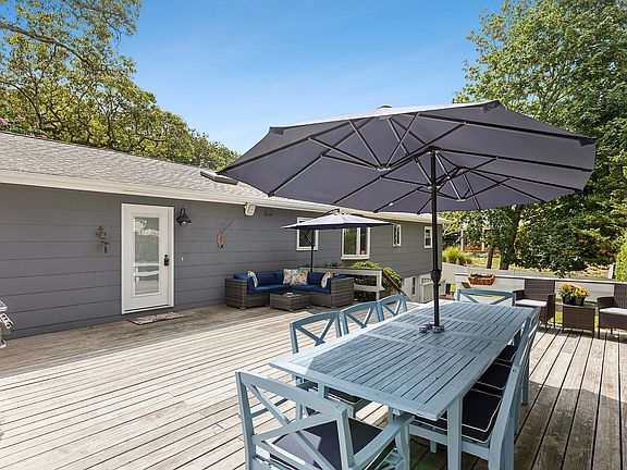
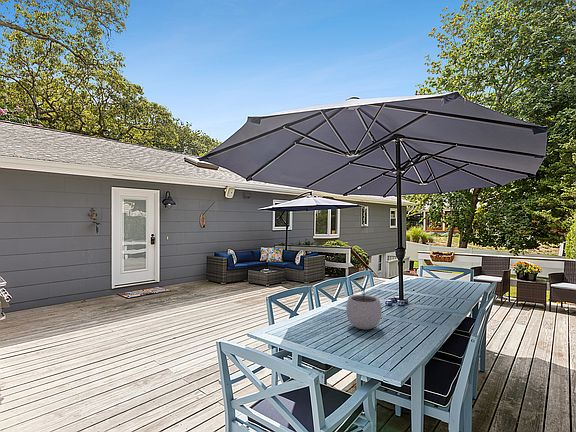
+ plant pot [345,285,383,330]
